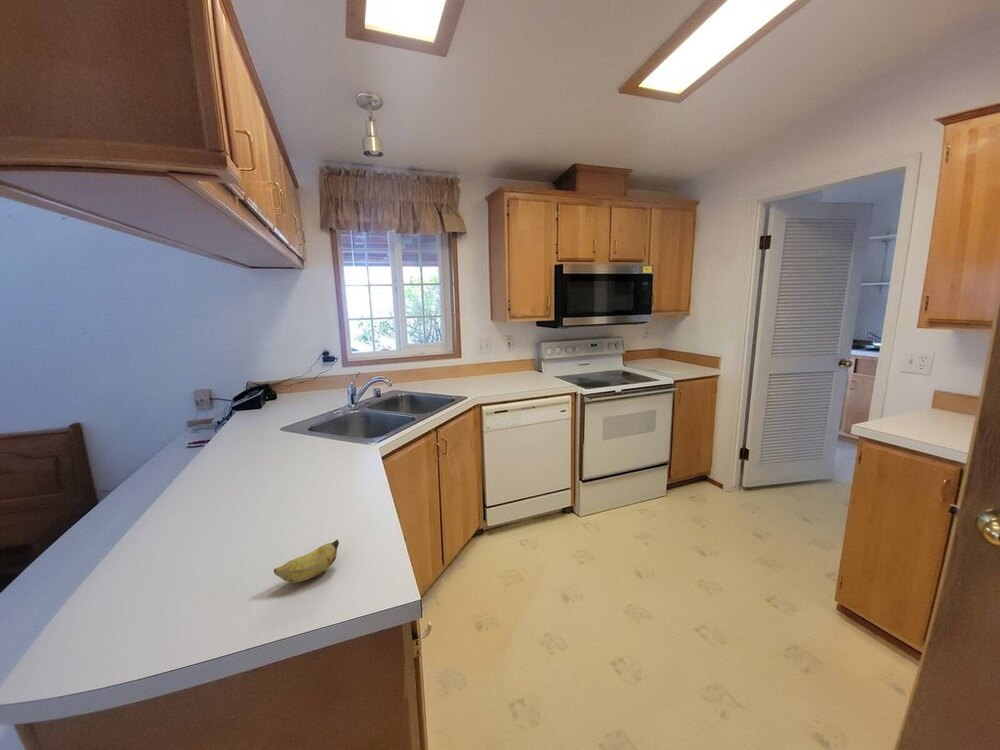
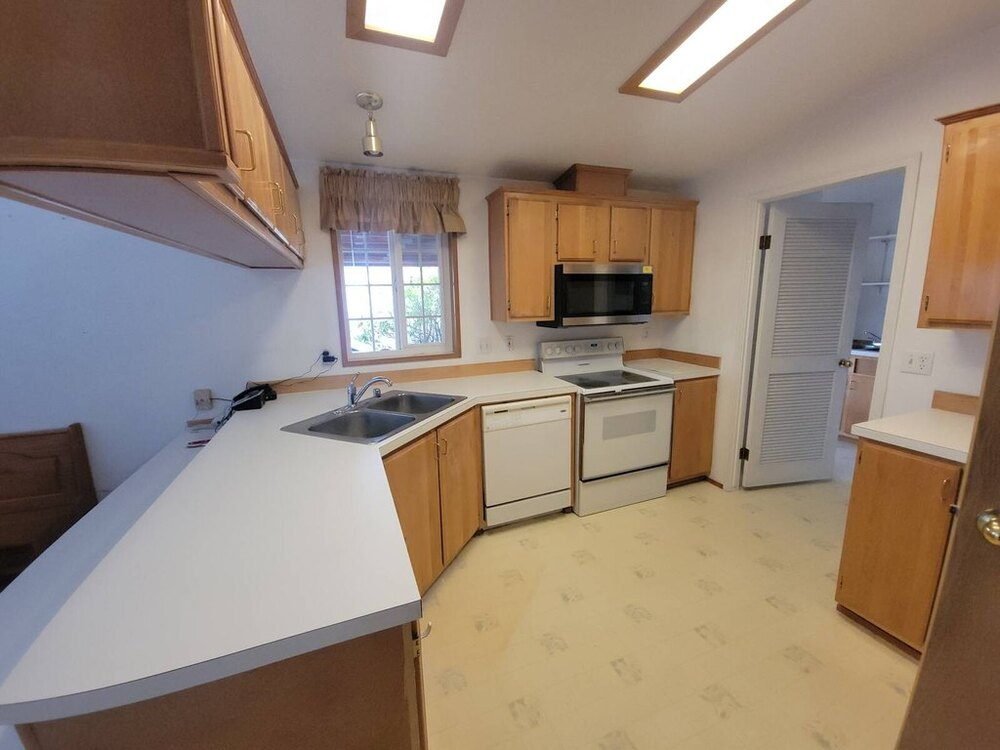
- banana [273,538,340,583]
